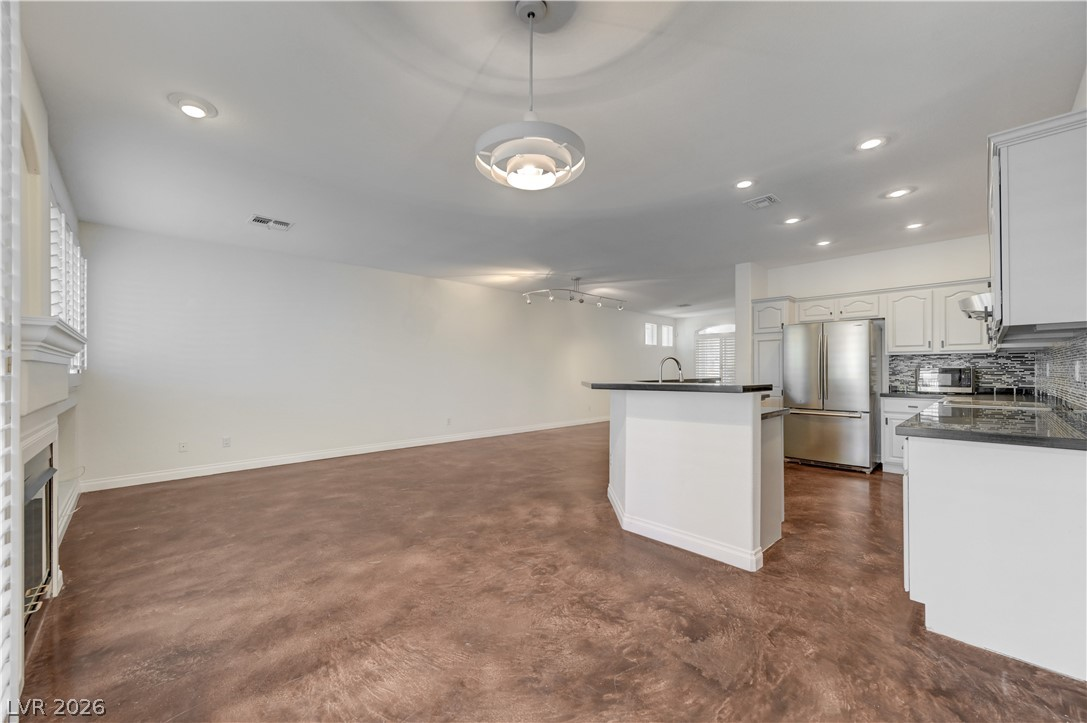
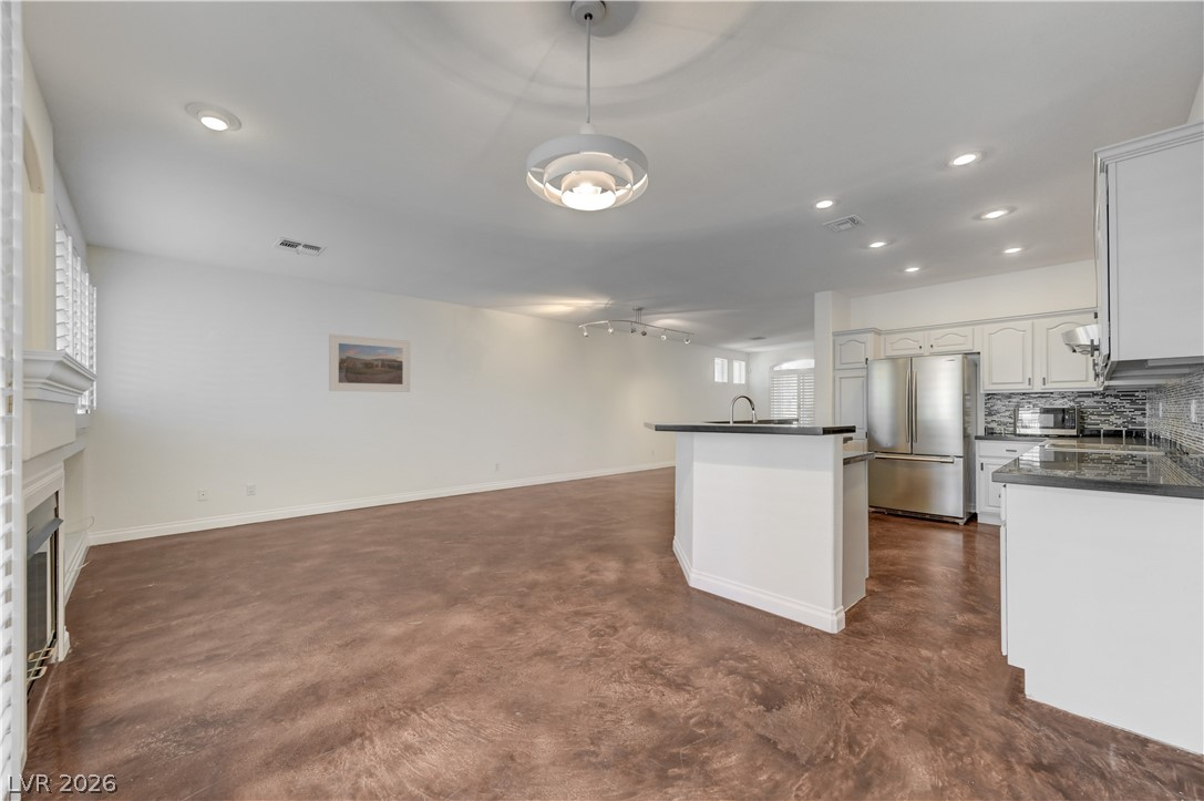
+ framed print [328,333,411,393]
